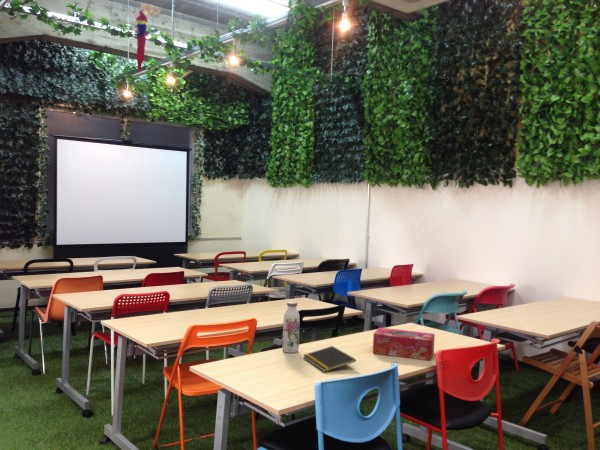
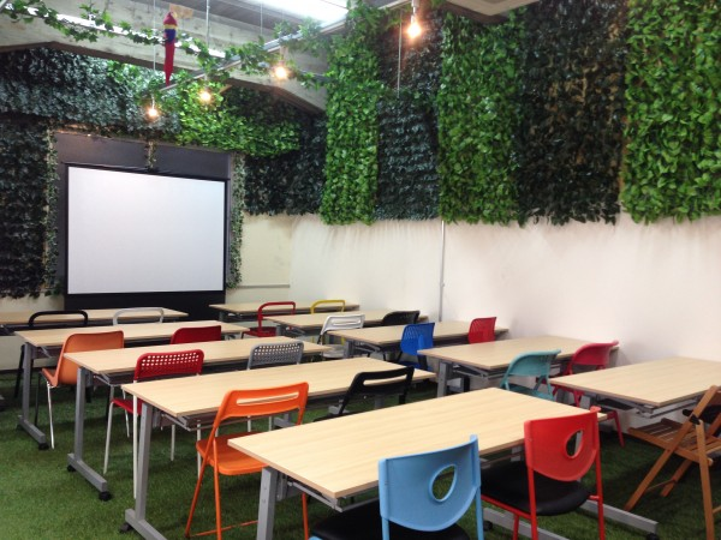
- water bottle [282,301,301,354]
- notepad [302,345,357,373]
- tissue box [372,326,436,362]
